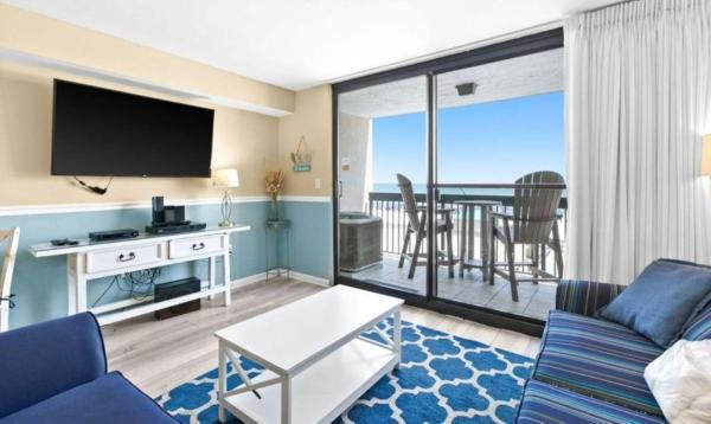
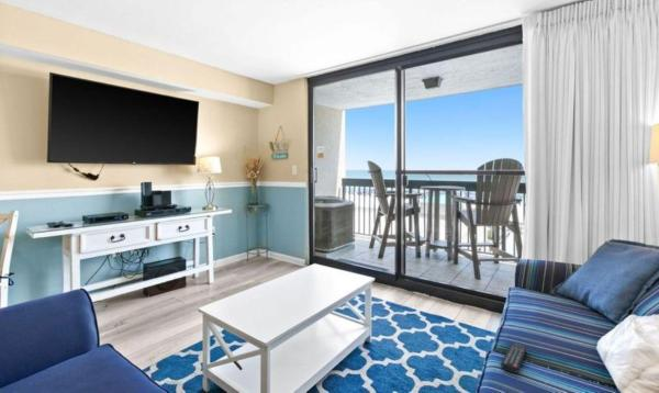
+ remote control [500,341,528,374]
